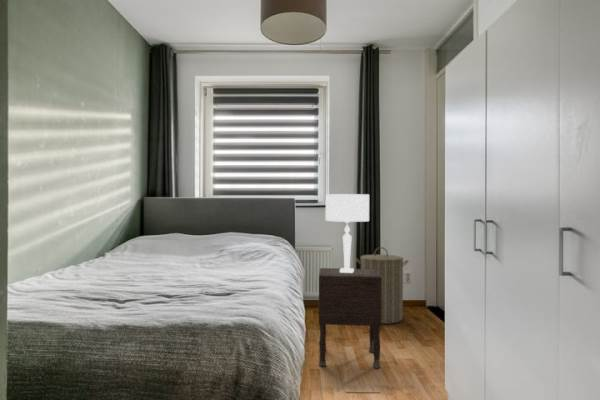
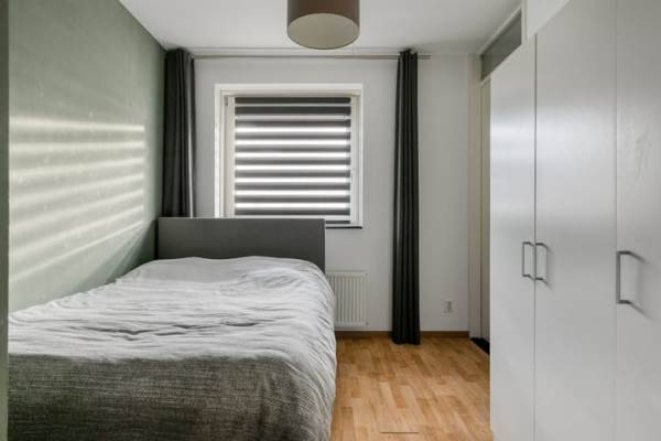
- laundry hamper [355,246,409,325]
- table lamp [325,193,370,273]
- nightstand [318,267,383,369]
